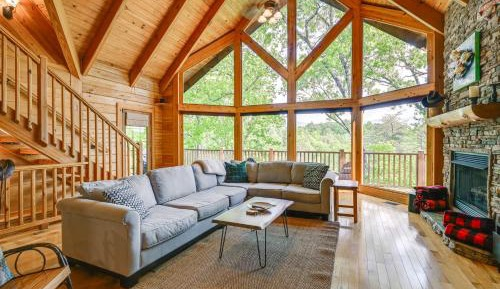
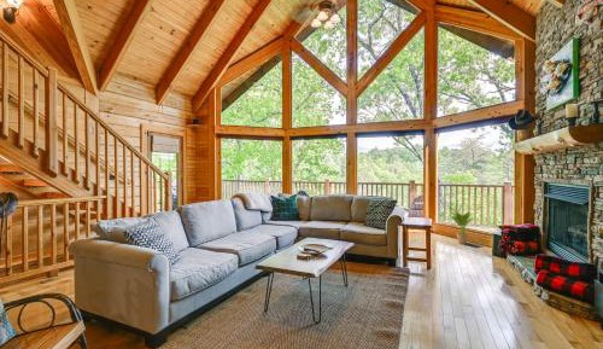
+ potted plant [449,207,481,245]
